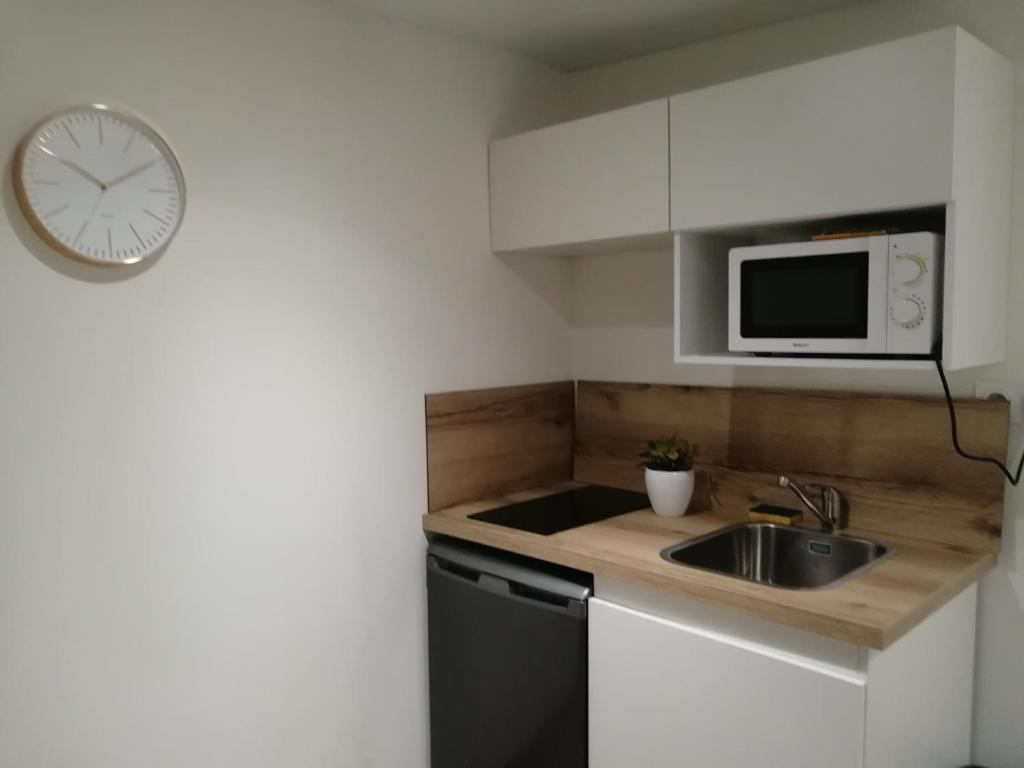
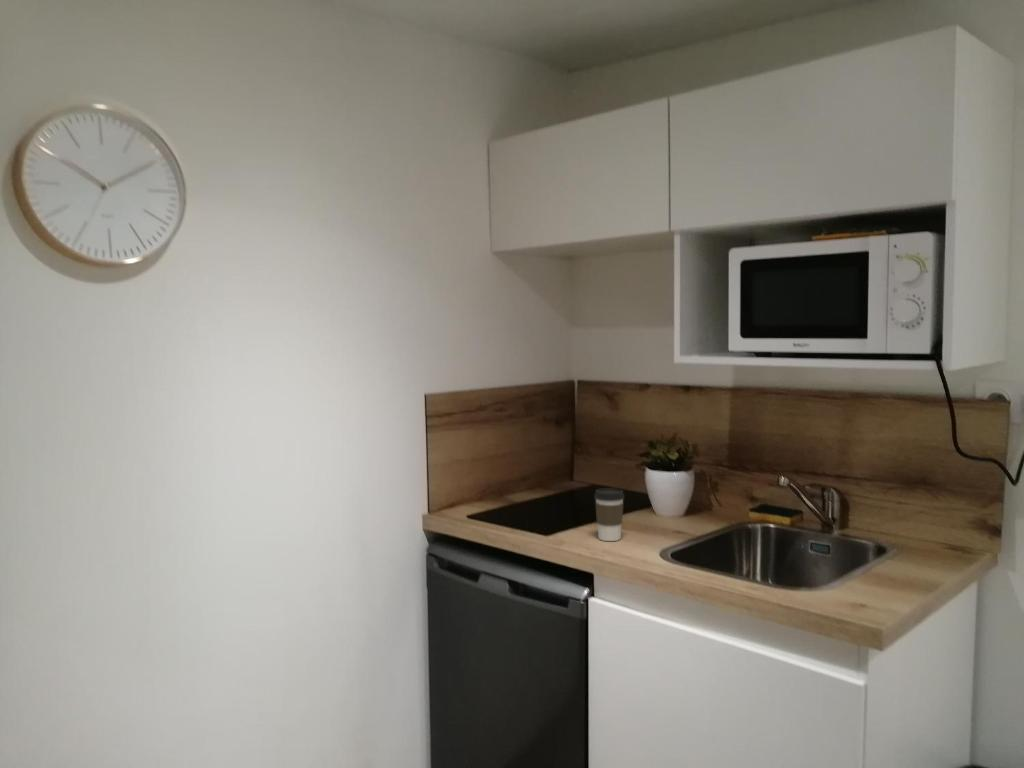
+ coffee cup [594,487,625,542]
